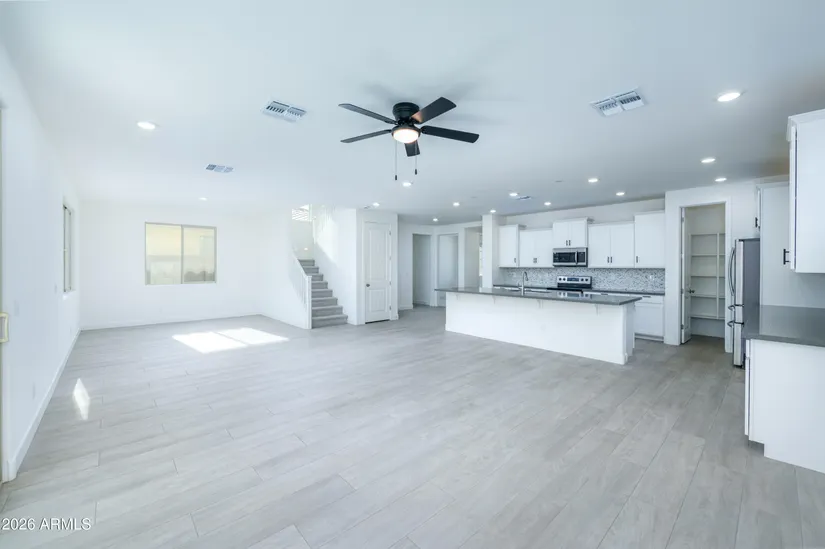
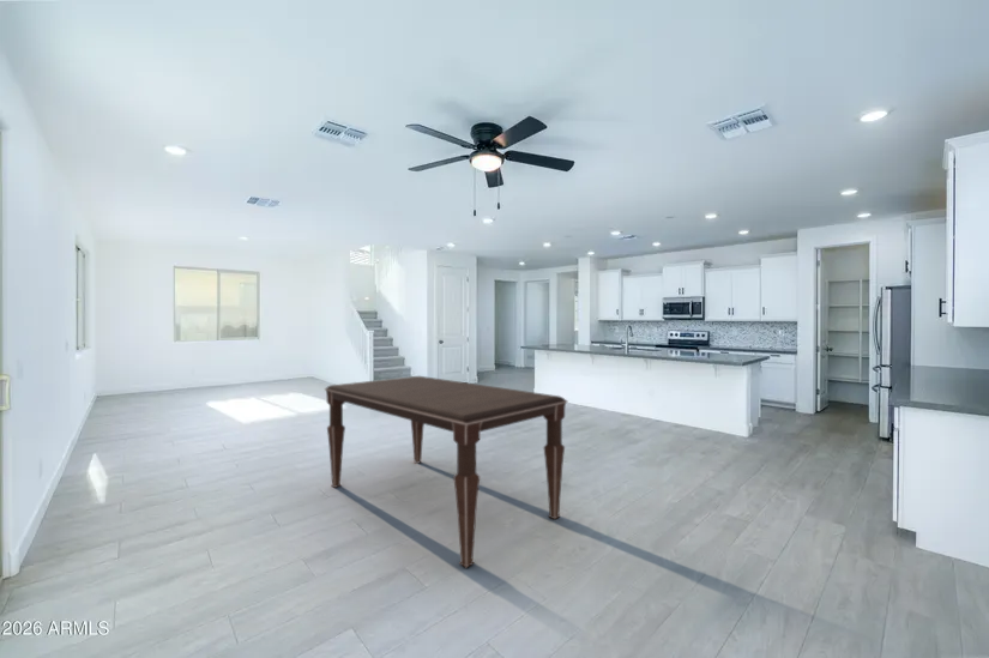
+ dining table [324,375,569,568]
